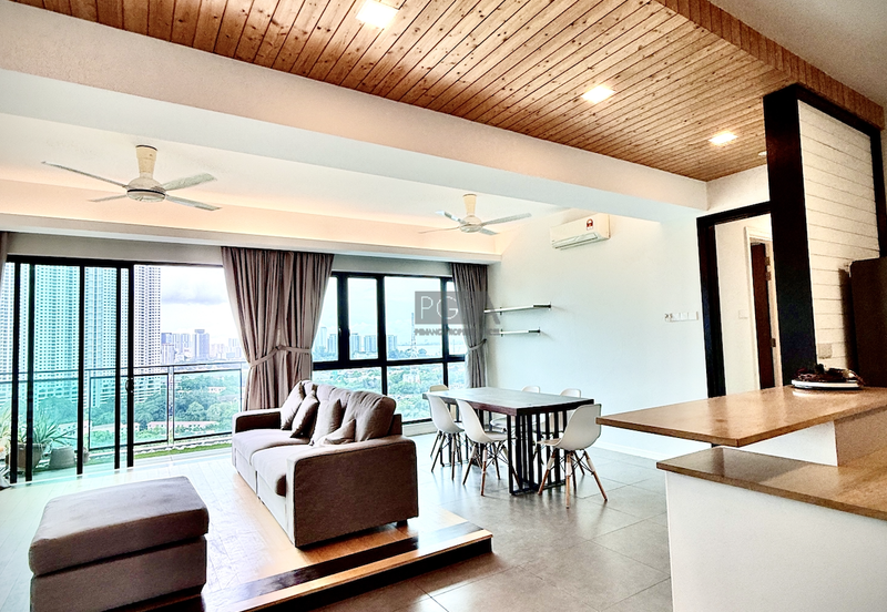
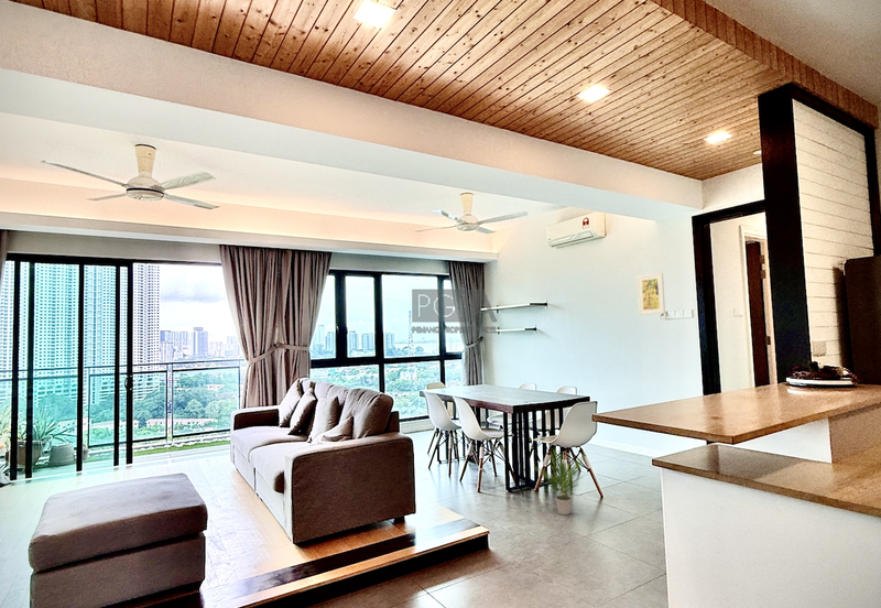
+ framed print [635,272,666,316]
+ potted plant [532,448,587,515]
